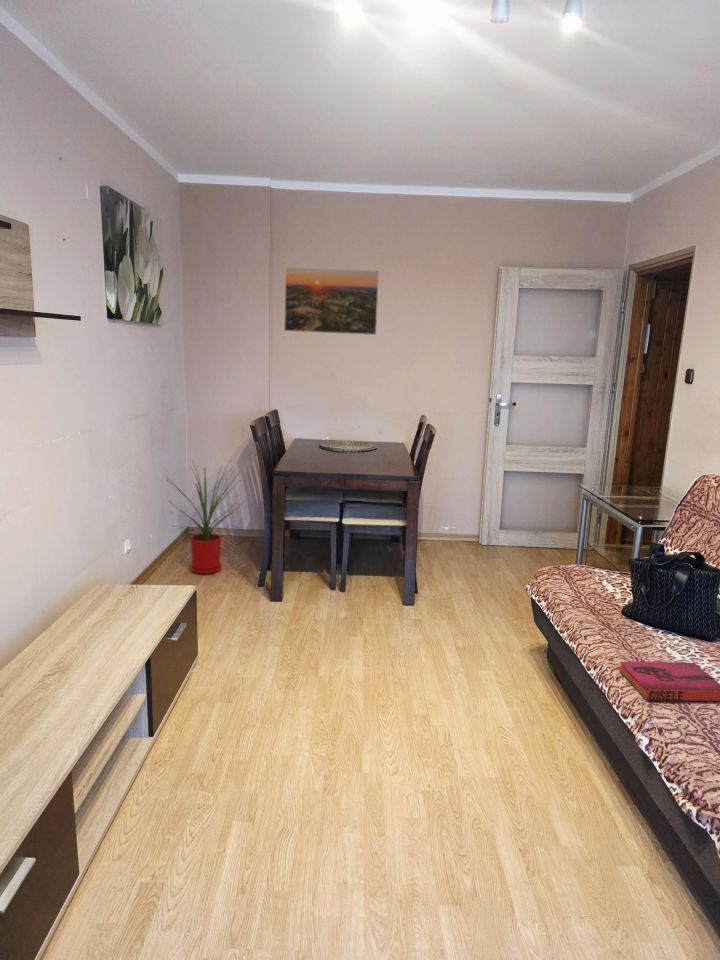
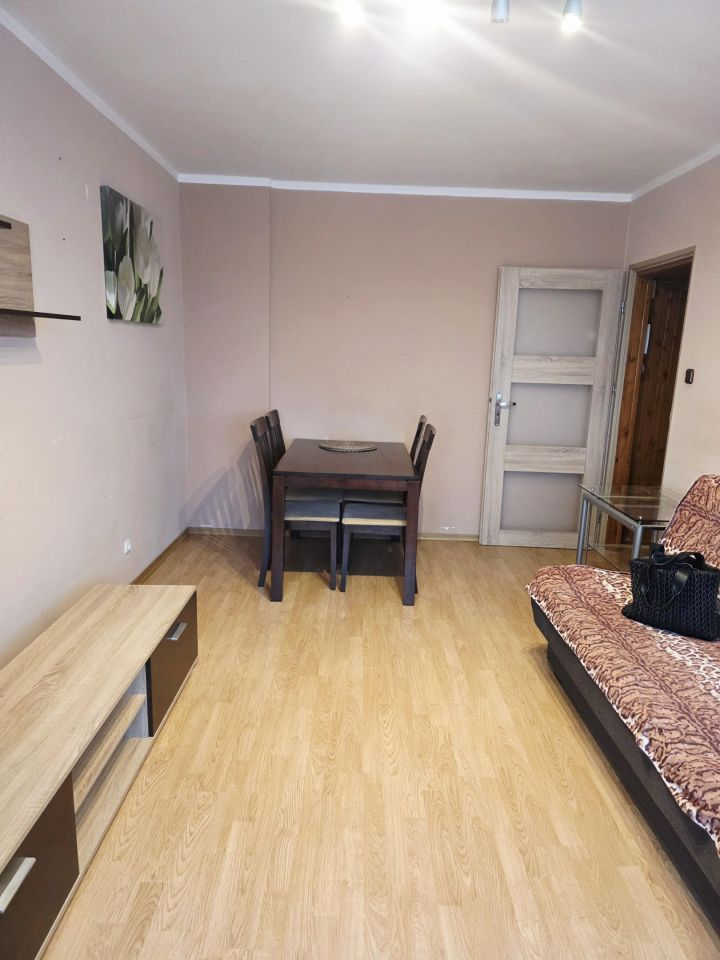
- hardback book [618,661,720,702]
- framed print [283,266,380,336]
- house plant [162,459,246,575]
